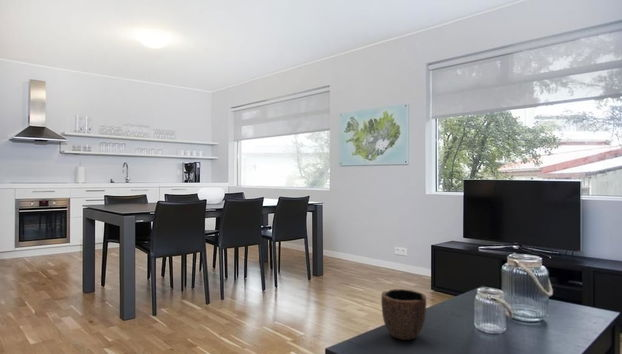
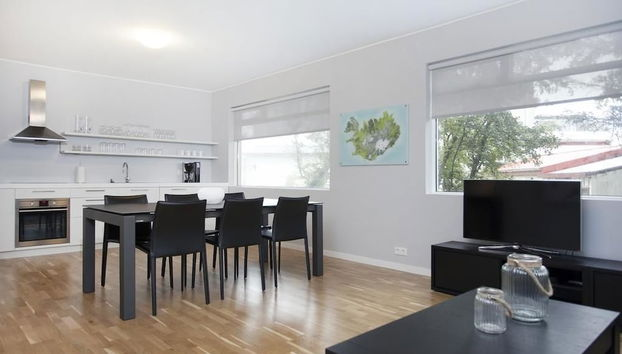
- bowl [380,288,427,341]
